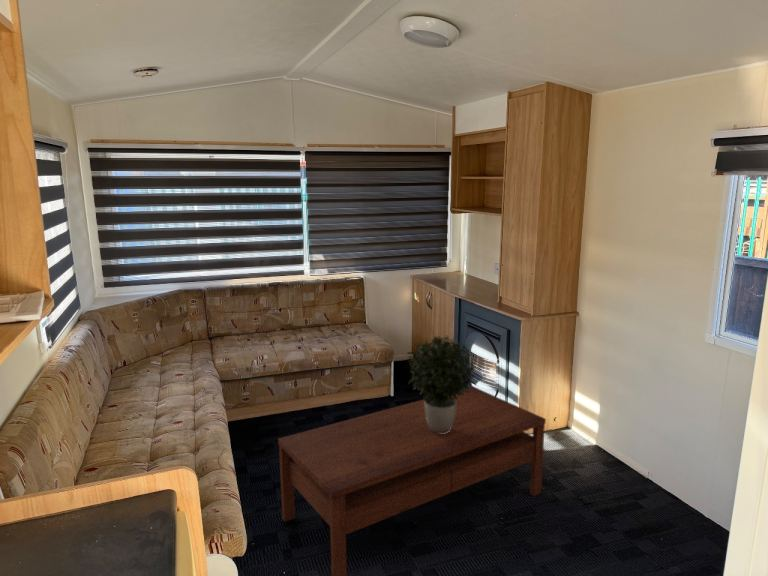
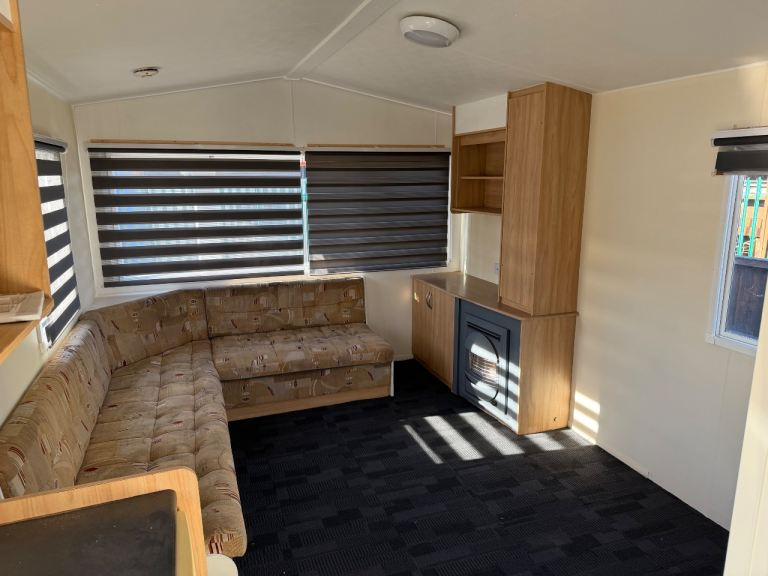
- potted plant [406,334,477,434]
- coffee table [277,385,547,576]
